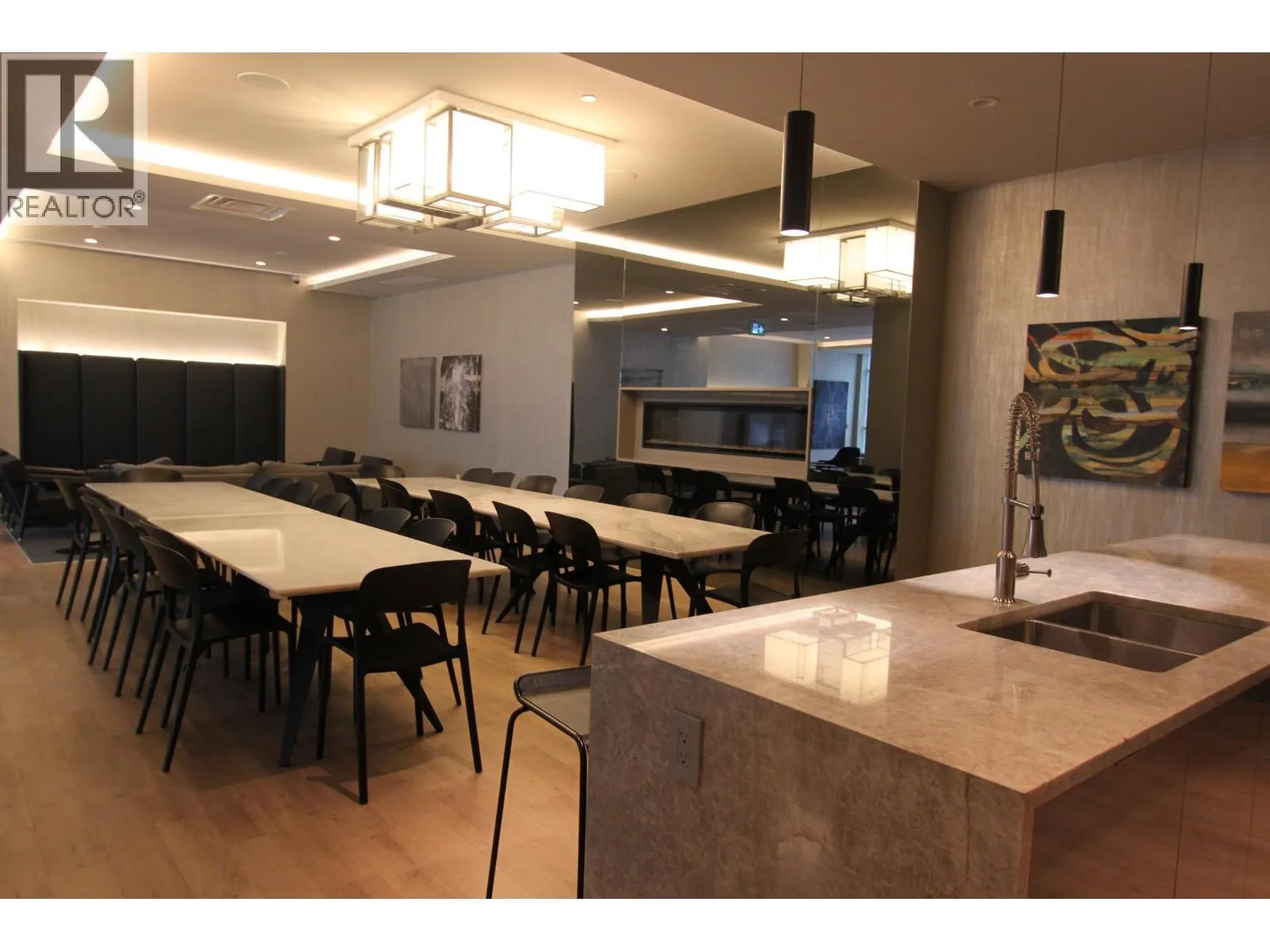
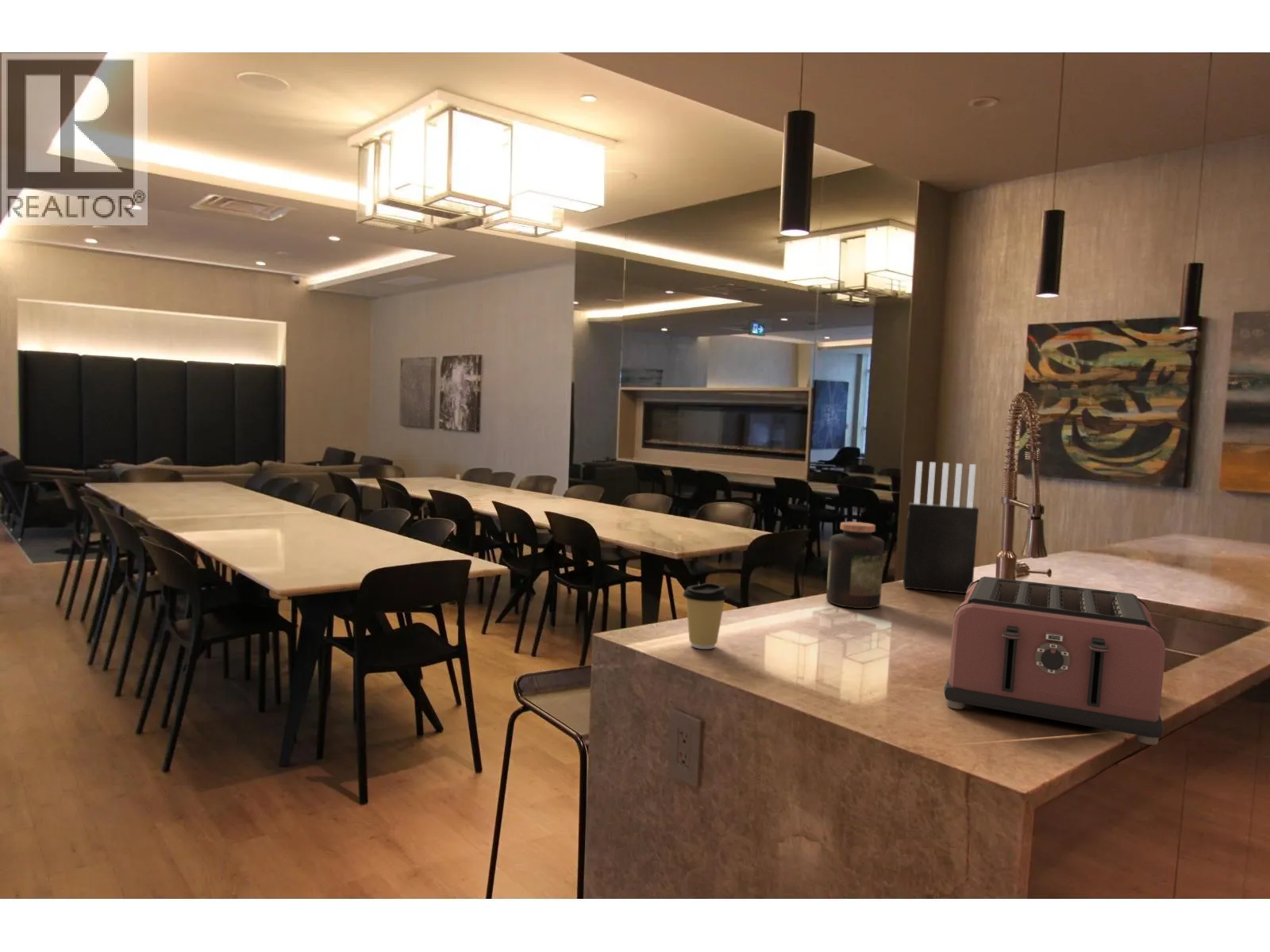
+ knife block [902,461,979,594]
+ toaster [943,576,1166,746]
+ coffee cup [682,582,729,650]
+ jar [825,521,885,609]
